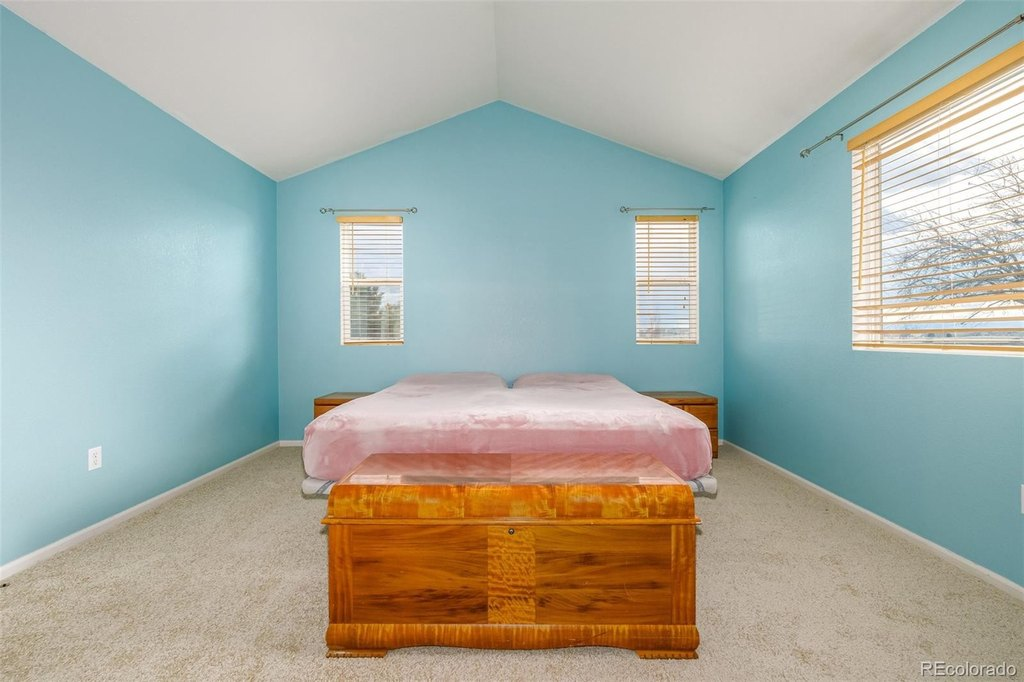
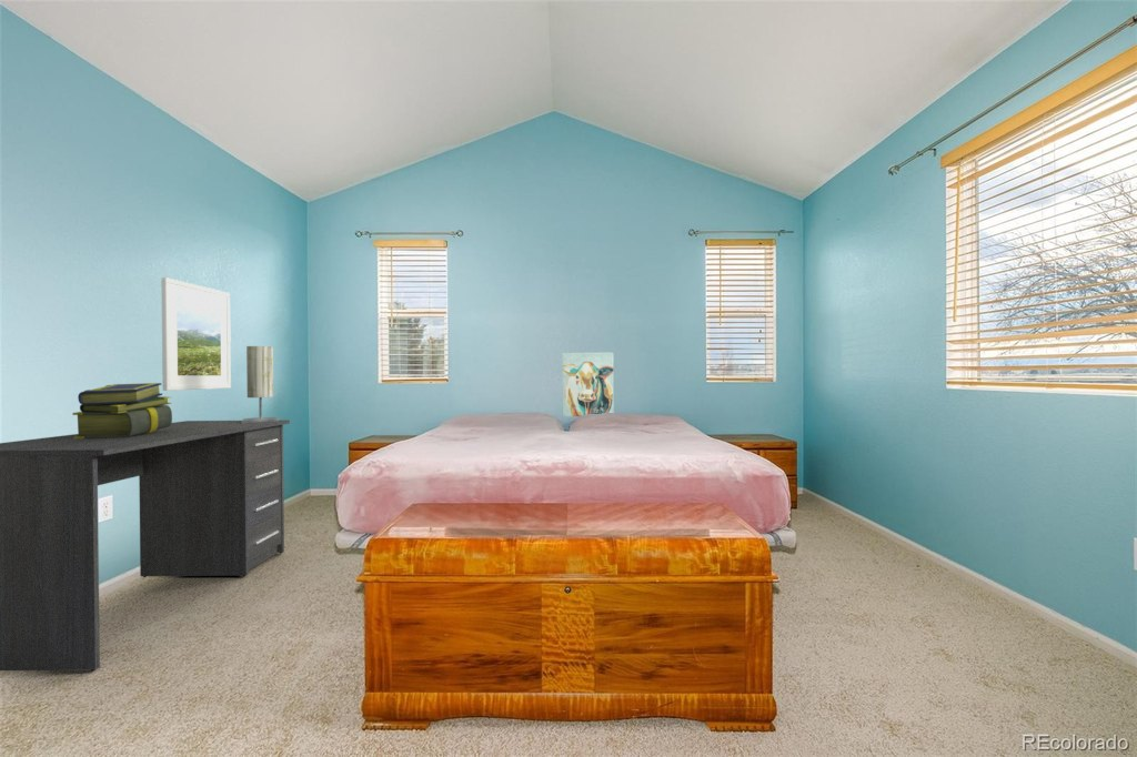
+ stack of books [71,382,173,438]
+ table lamp [241,345,280,423]
+ wall art [561,352,615,417]
+ desk [0,420,291,672]
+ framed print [161,276,232,392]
